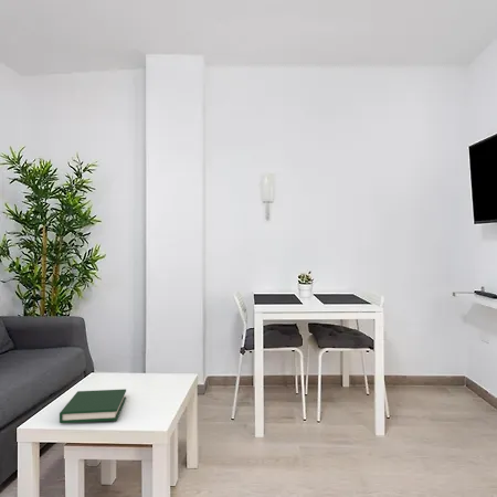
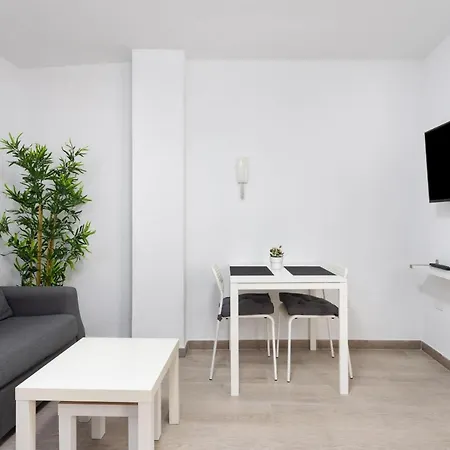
- hardback book [59,388,127,424]
